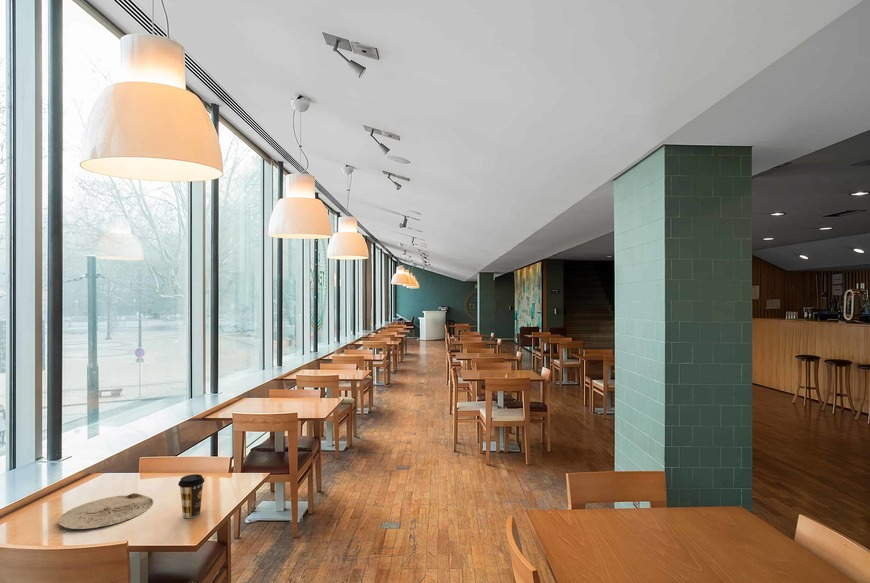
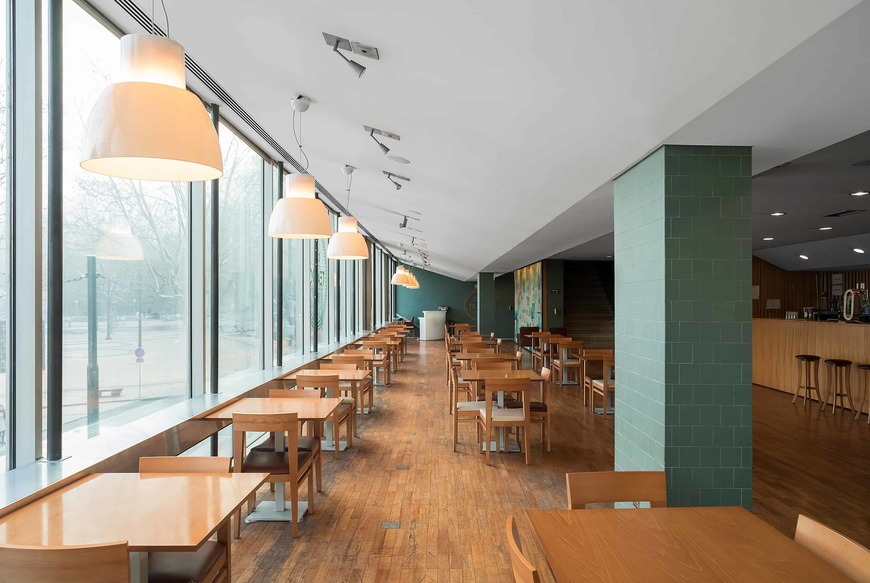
- plate [57,492,154,530]
- coffee cup [177,473,205,519]
